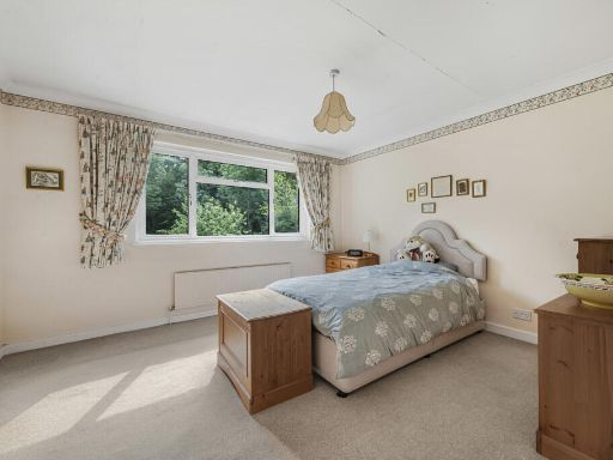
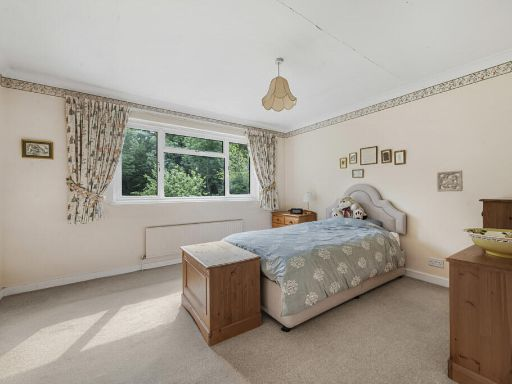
+ wall ornament [436,169,464,193]
